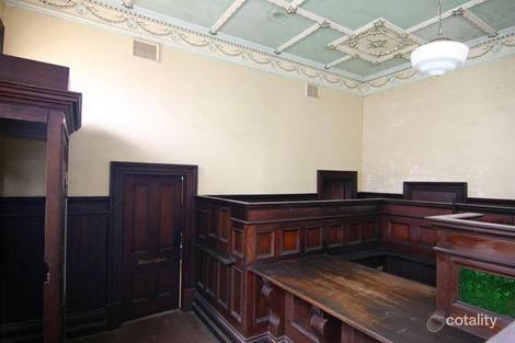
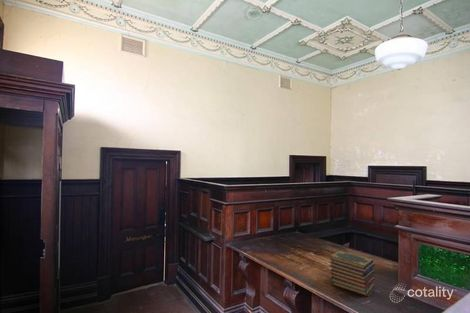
+ book stack [329,250,376,297]
